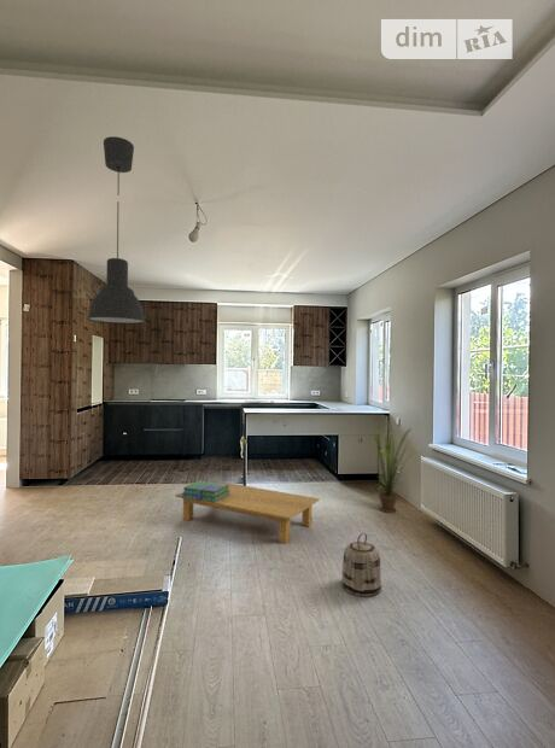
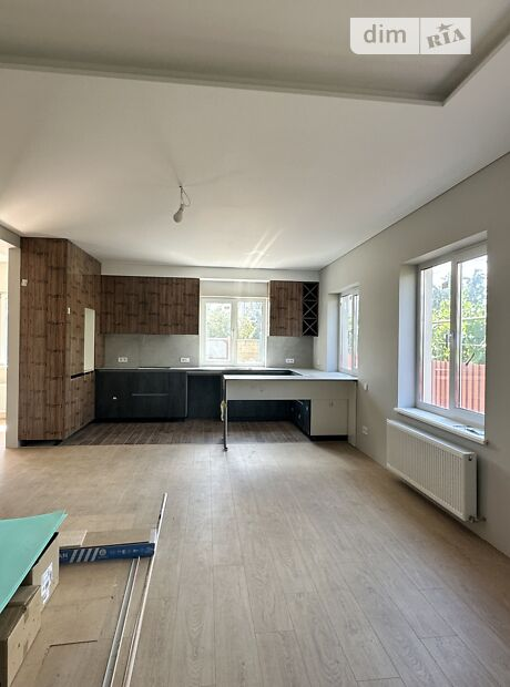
- coffee table [175,480,321,545]
- ceiling light [86,135,146,325]
- basket [340,532,382,598]
- stack of books [181,480,230,502]
- house plant [374,425,419,514]
